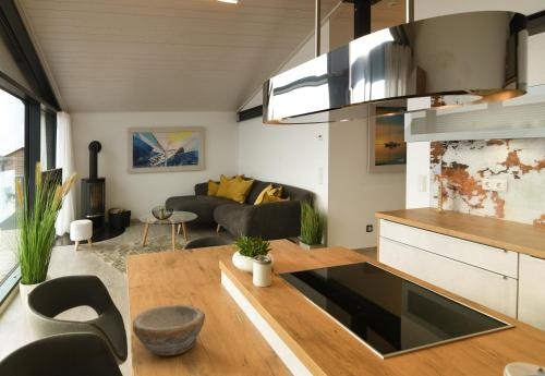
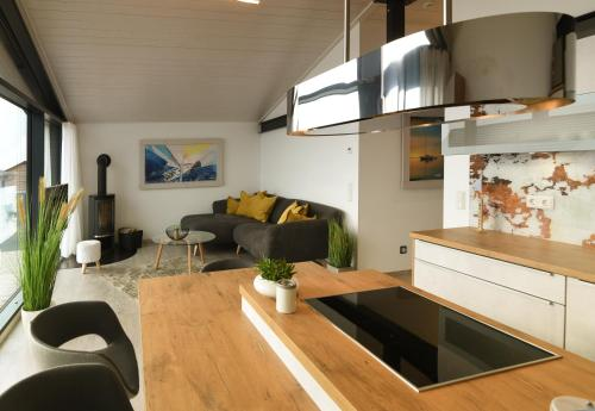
- bowl [132,304,206,356]
